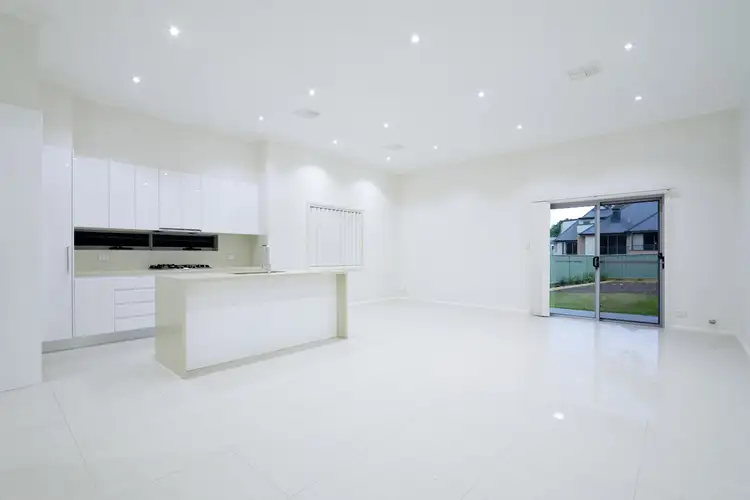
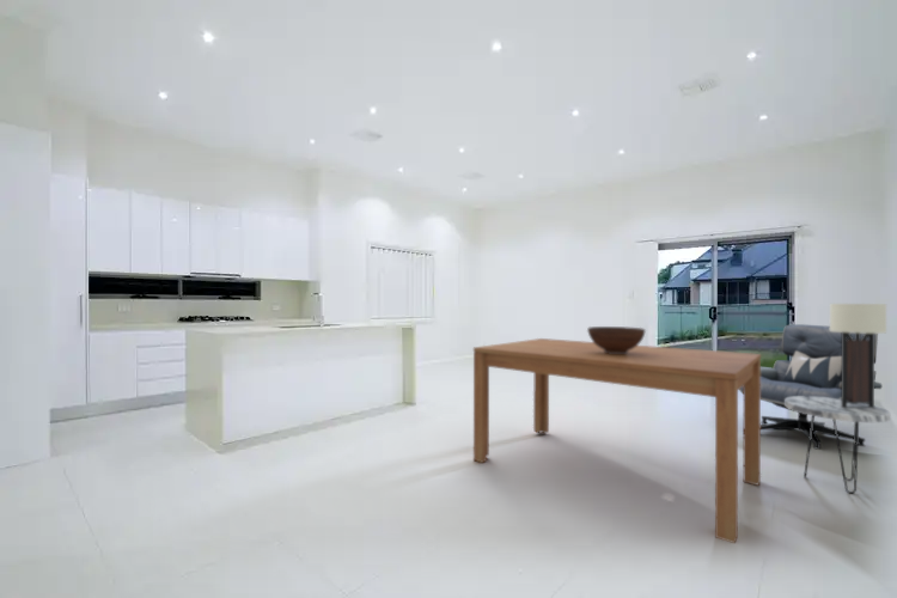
+ fruit bowl [586,325,647,354]
+ lounge chair [738,323,884,451]
+ wall sconce [829,303,887,408]
+ dining table [472,337,762,544]
+ side table [785,396,891,495]
